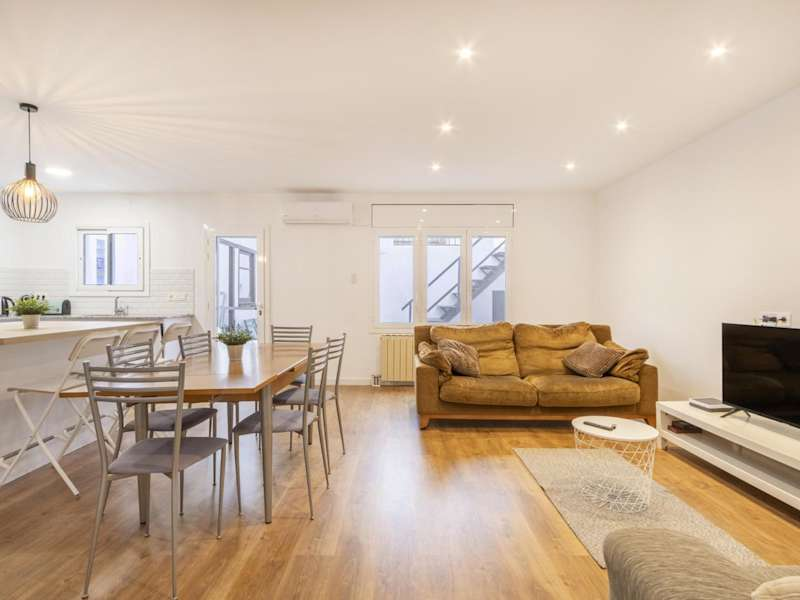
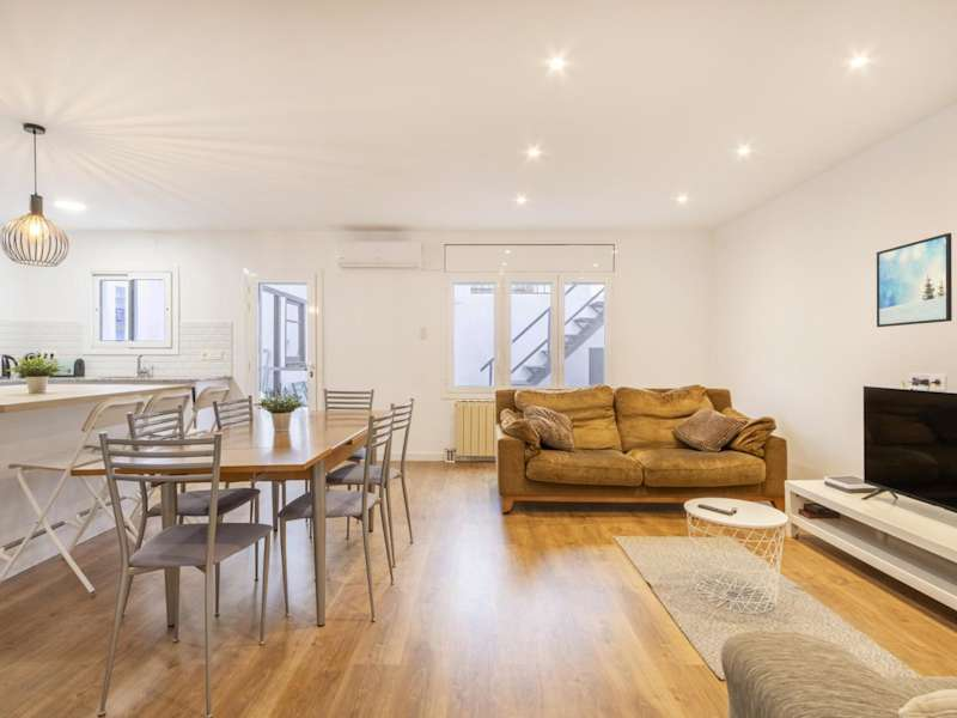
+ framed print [876,232,953,328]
